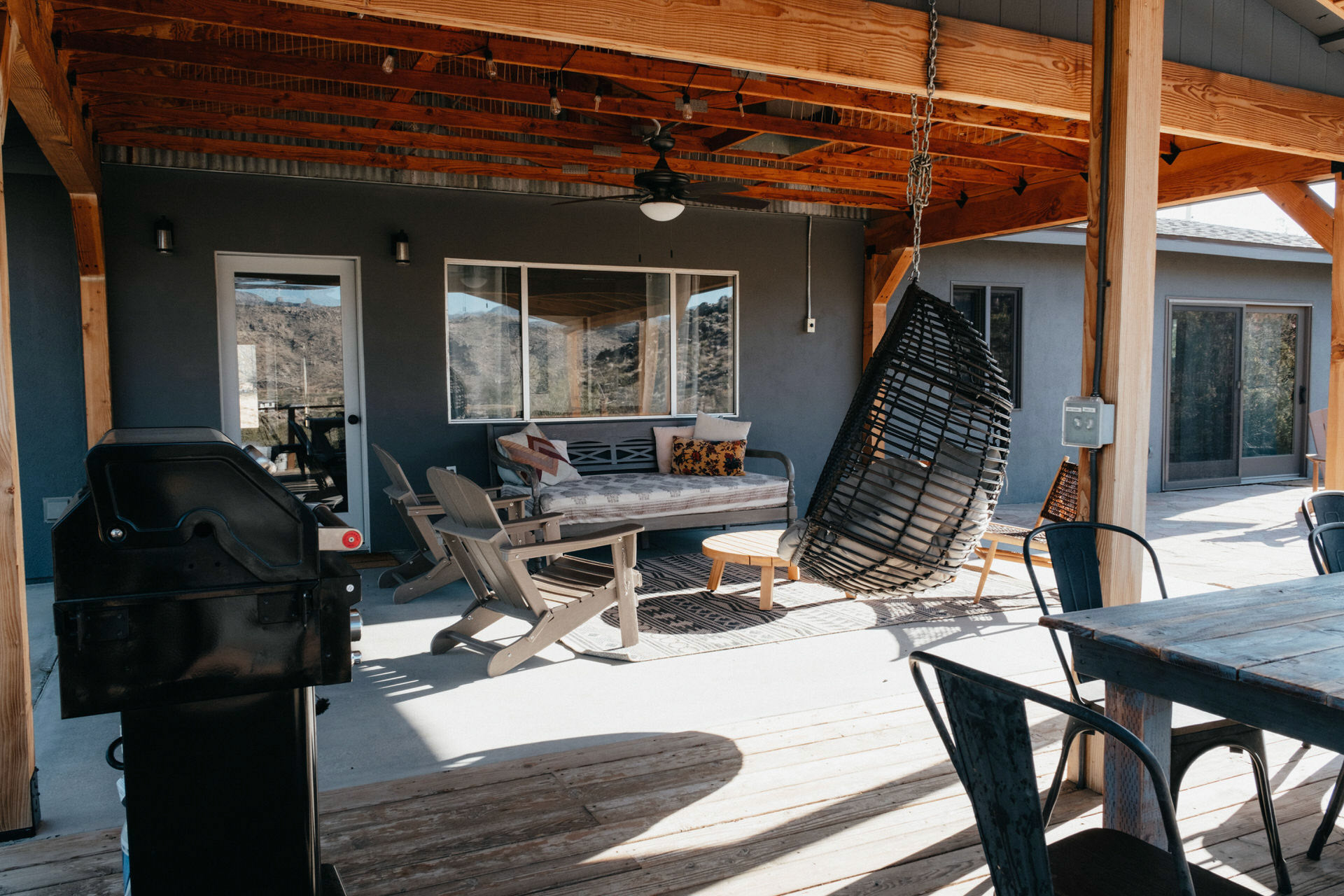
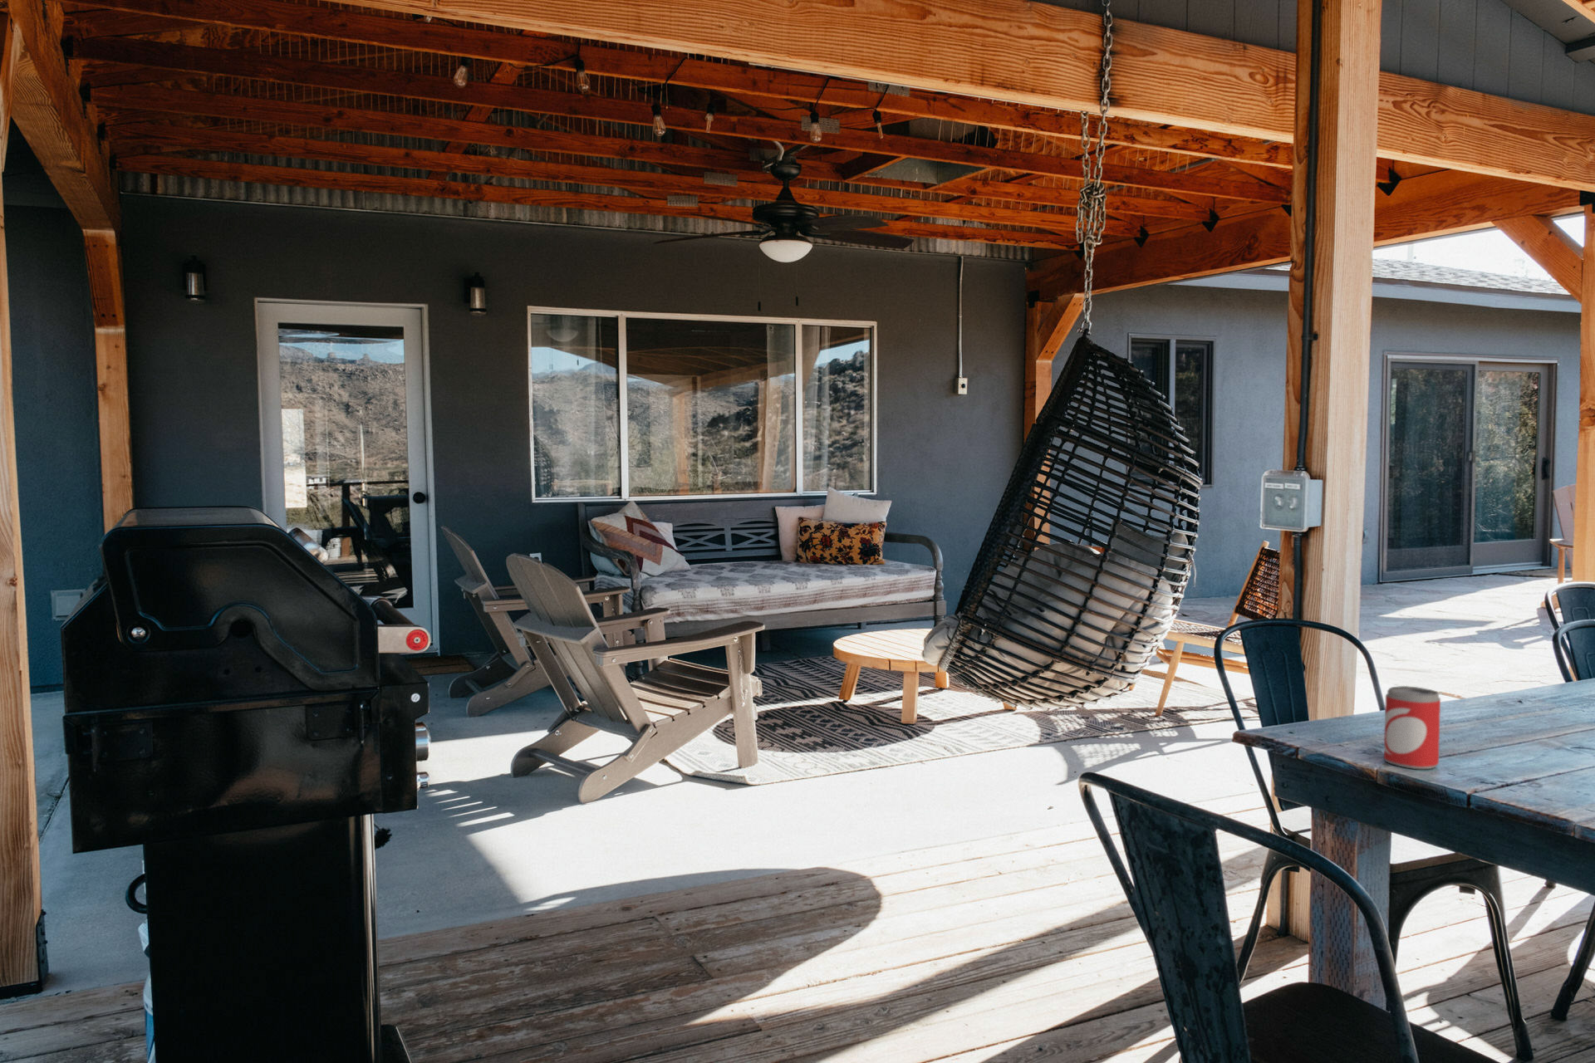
+ beer can [1384,685,1442,770]
